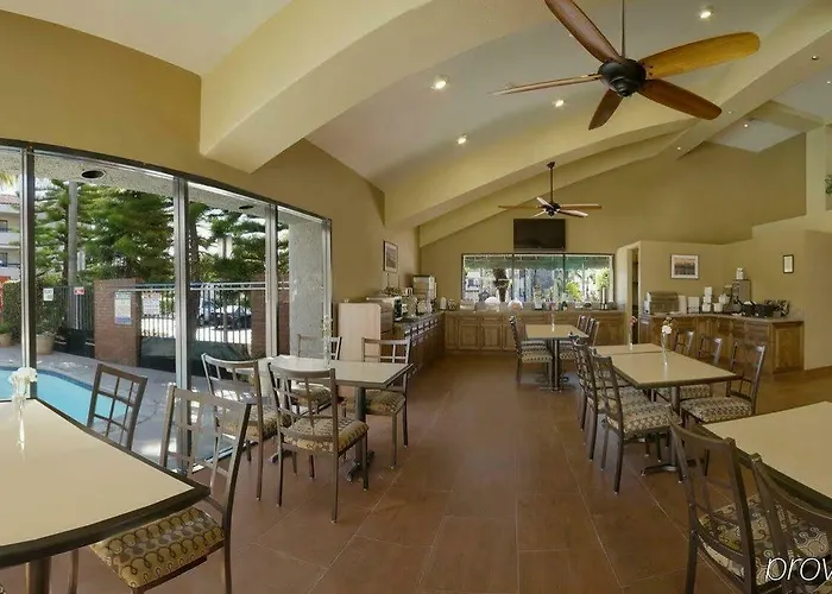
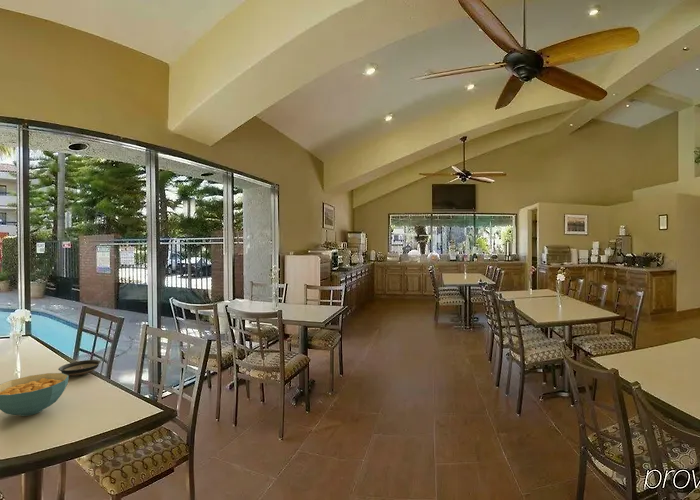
+ cereal bowl [0,372,70,417]
+ saucer [57,359,102,377]
